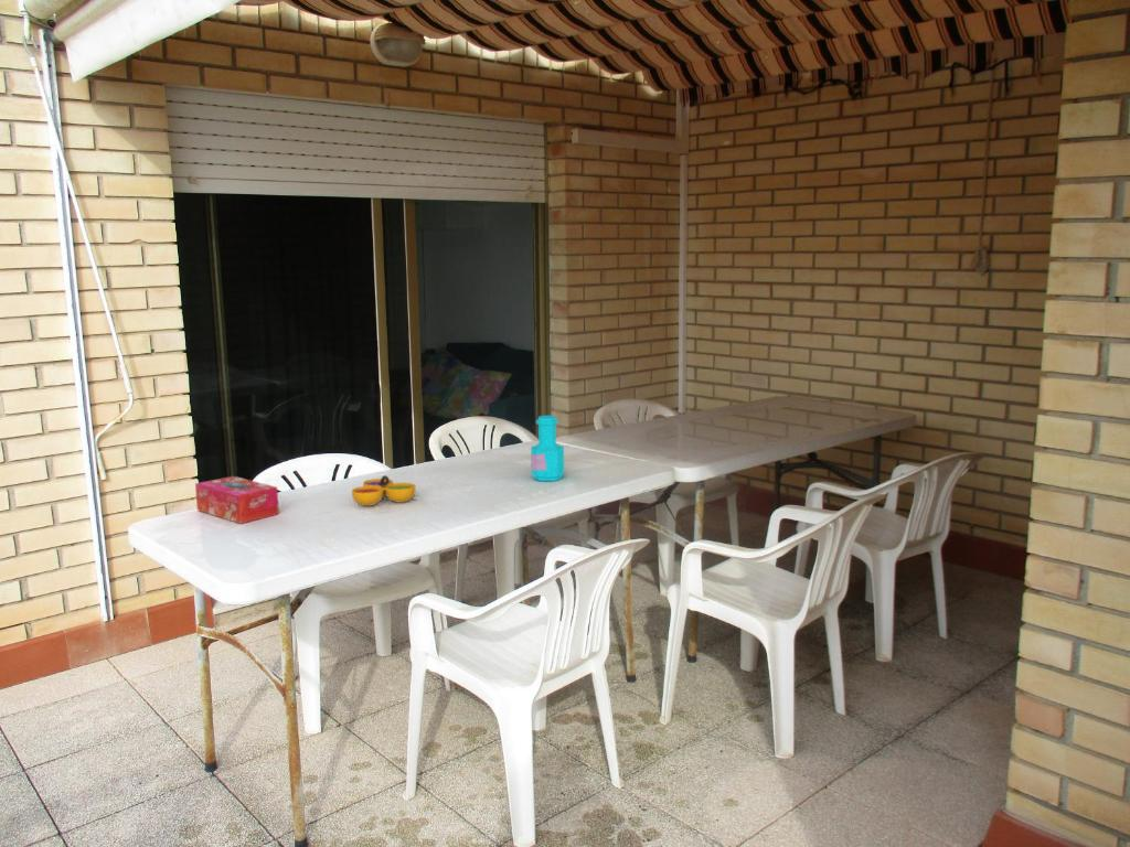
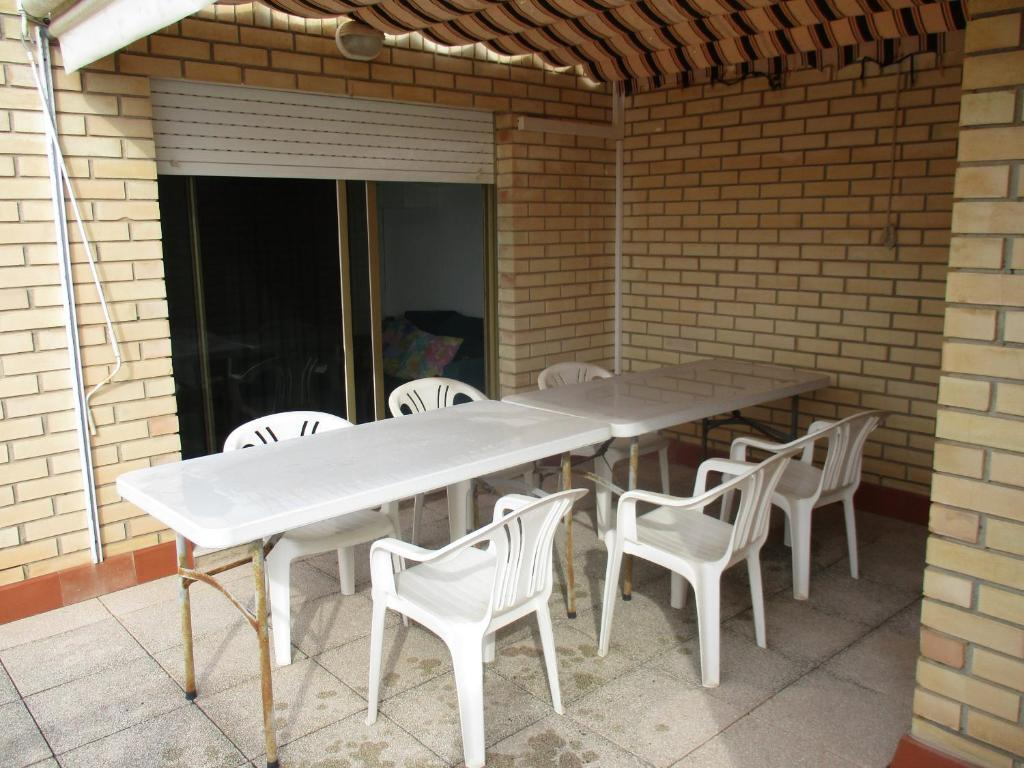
- tissue box [194,475,280,525]
- bottle [530,415,565,482]
- decorative bowl [351,474,417,507]
